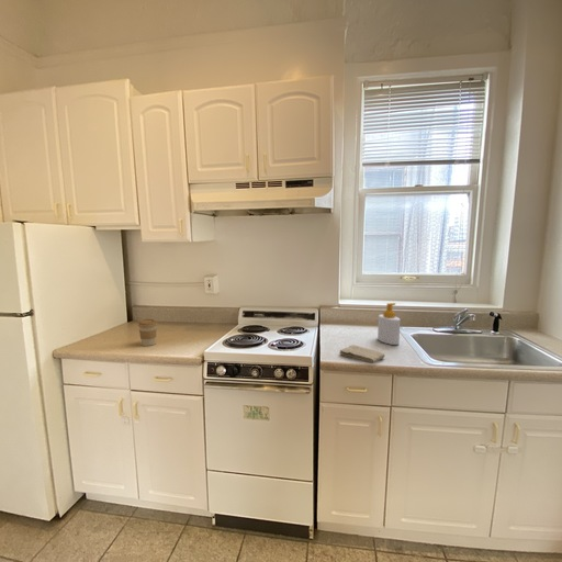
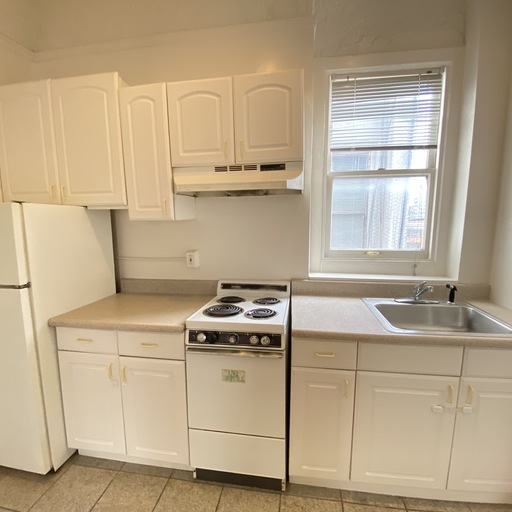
- coffee cup [137,318,158,347]
- soap bottle [376,302,402,346]
- washcloth [339,344,386,364]
